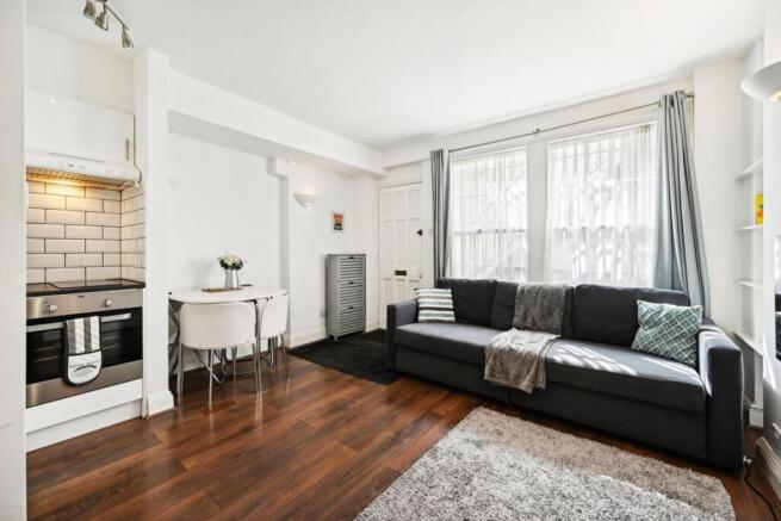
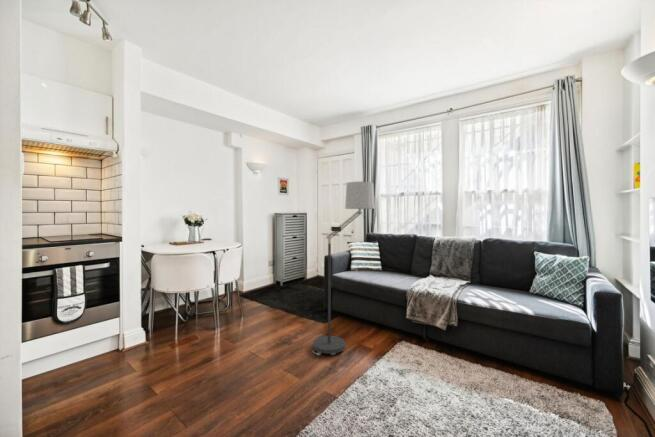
+ floor lamp [312,181,376,356]
